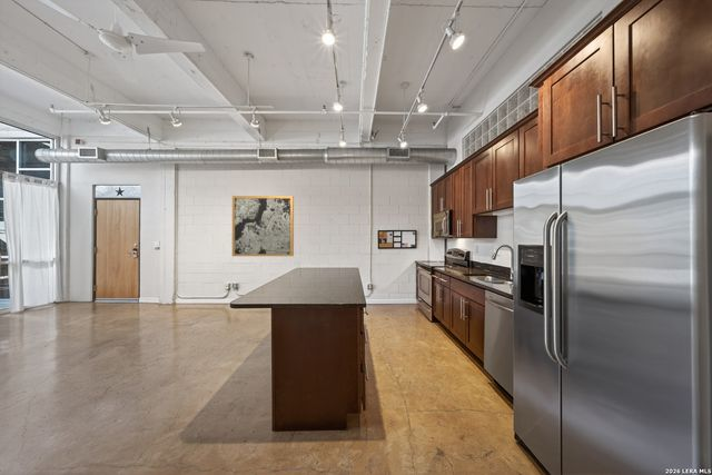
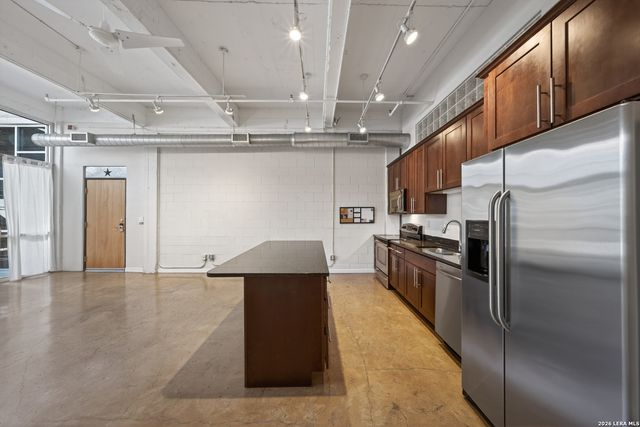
- wall art [231,195,295,257]
